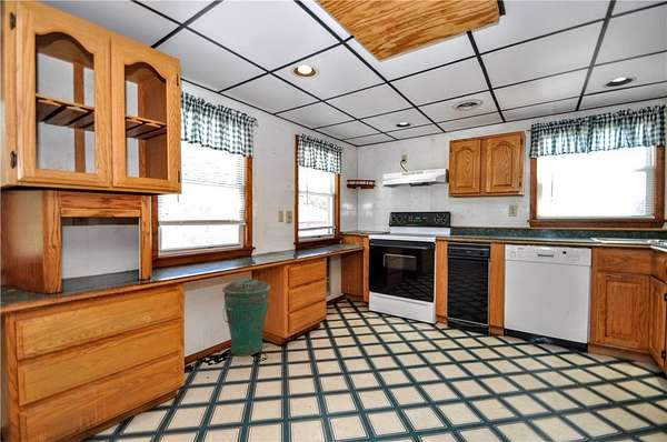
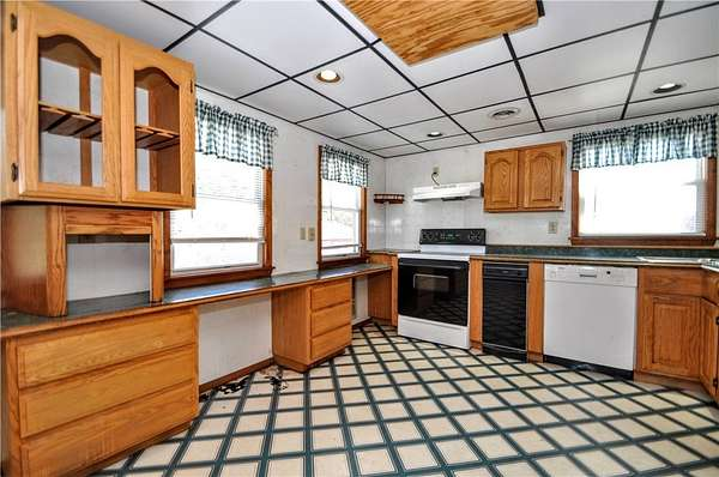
- trash can [221,277,271,356]
